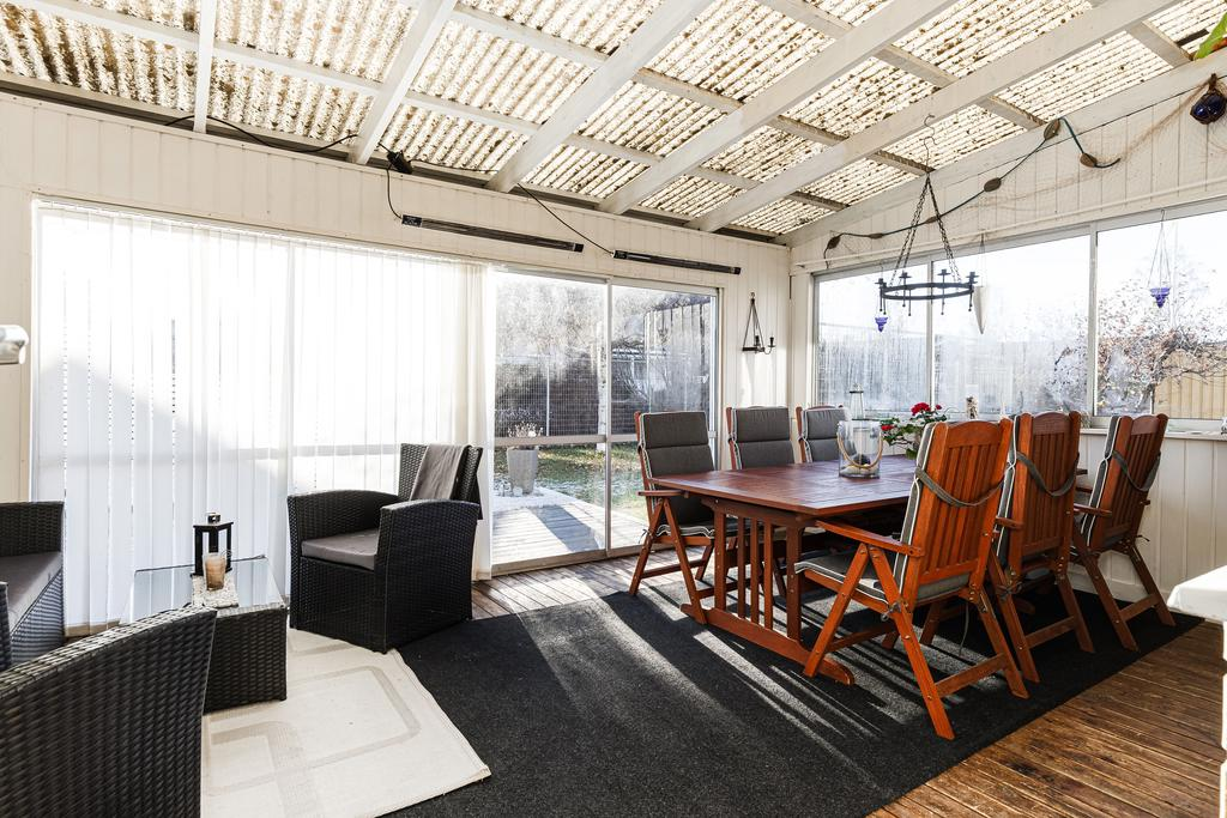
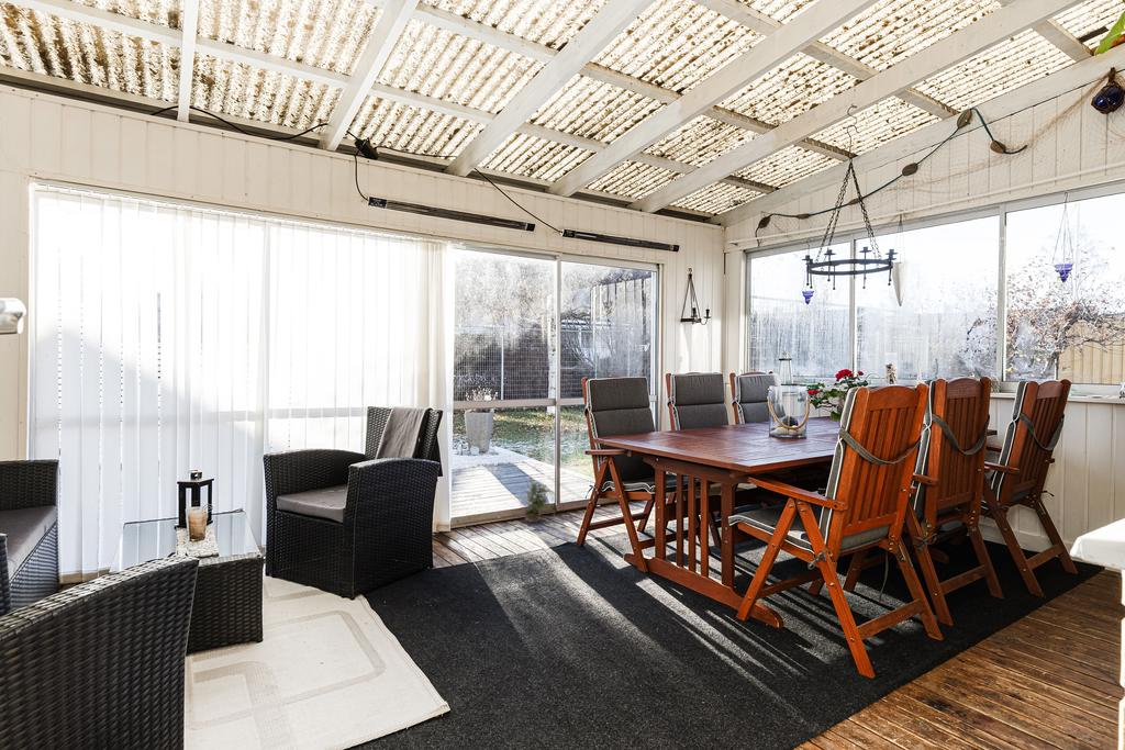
+ potted plant [519,474,557,524]
